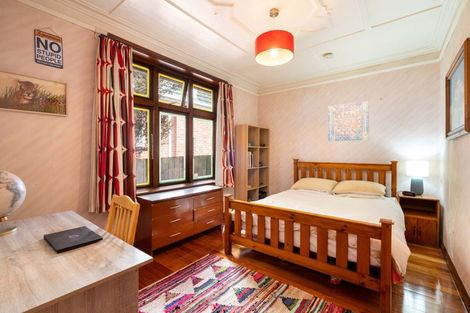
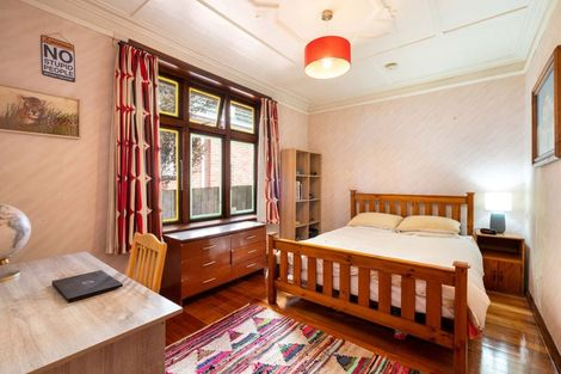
- wall art [327,100,370,142]
